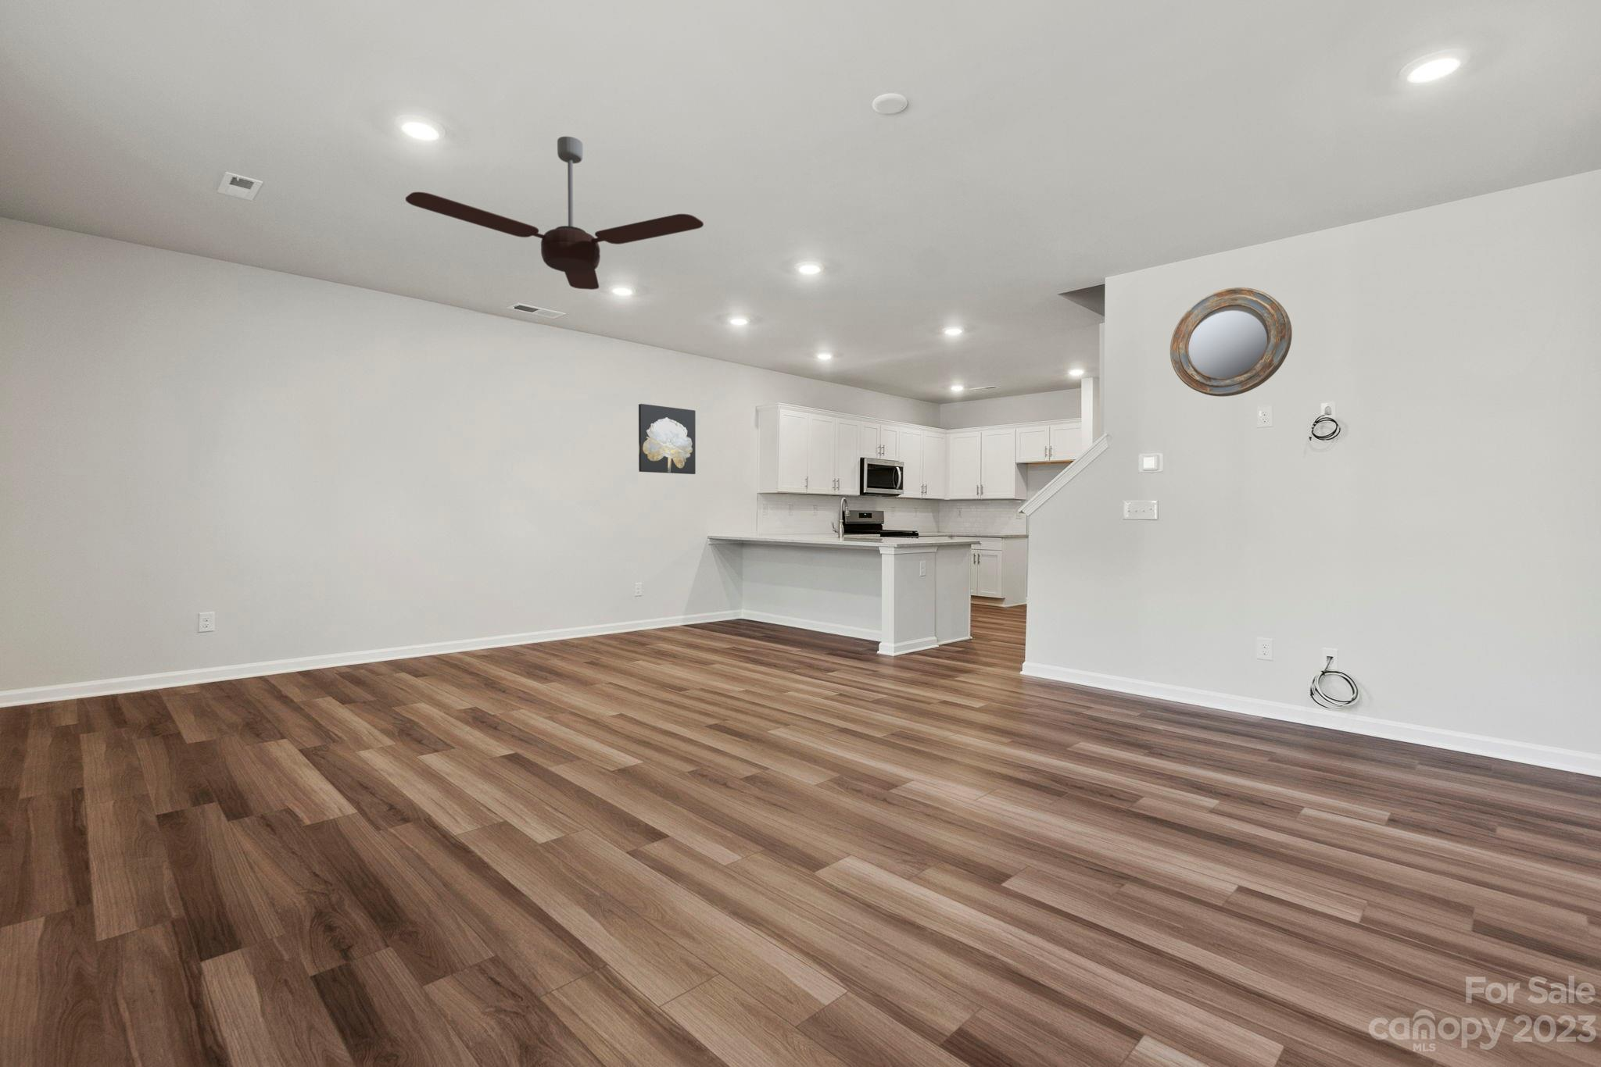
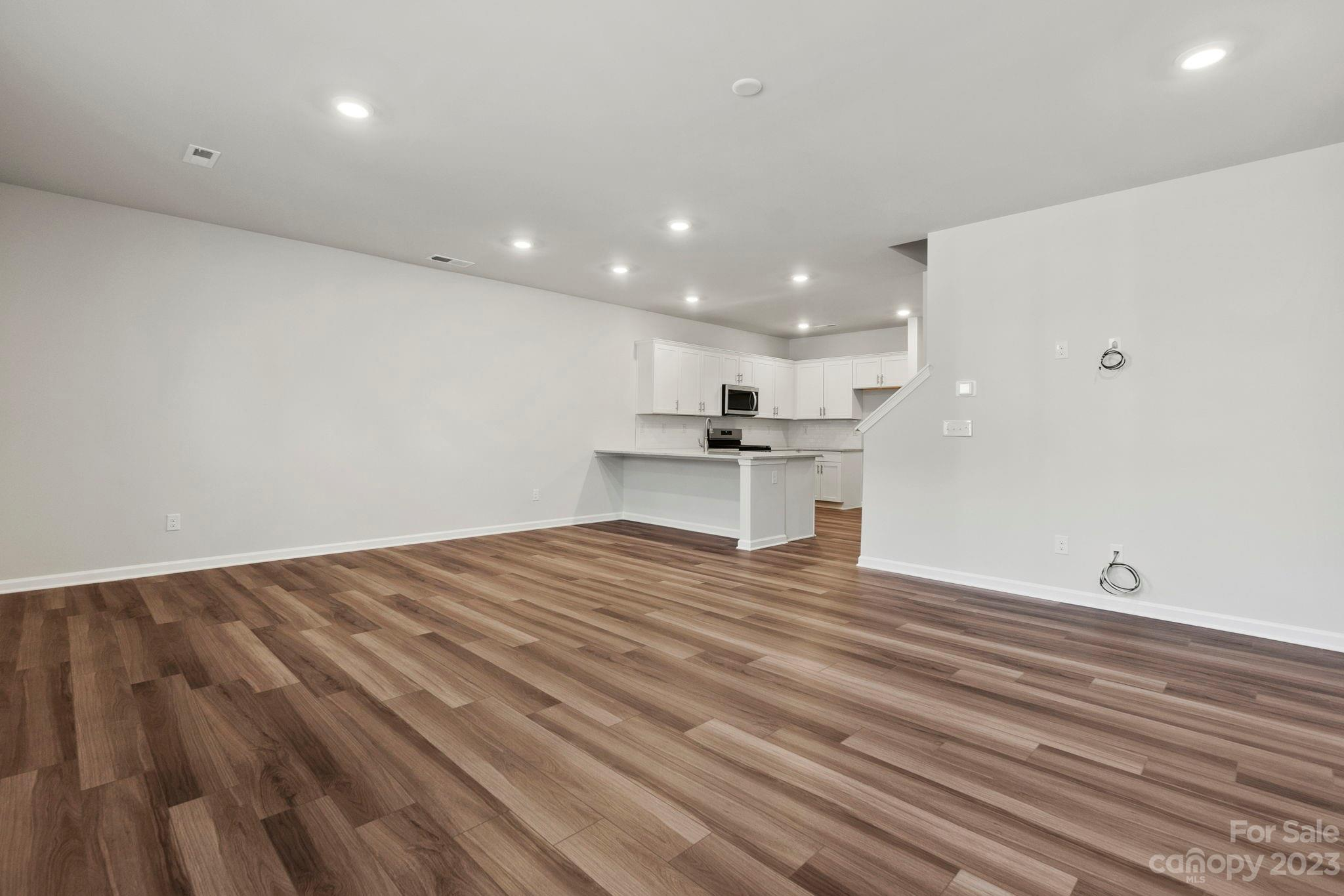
- ceiling fan [405,136,704,291]
- wall art [638,403,697,475]
- home mirror [1170,287,1292,398]
